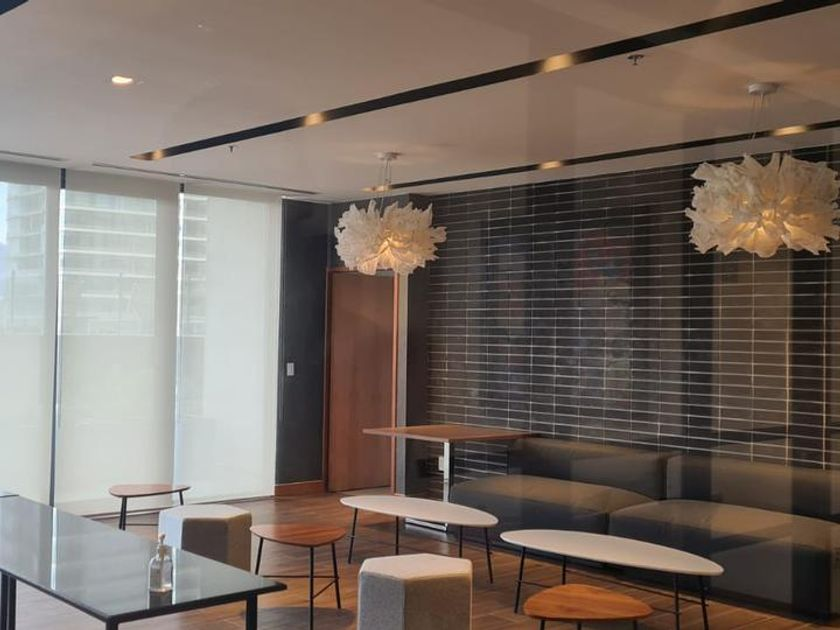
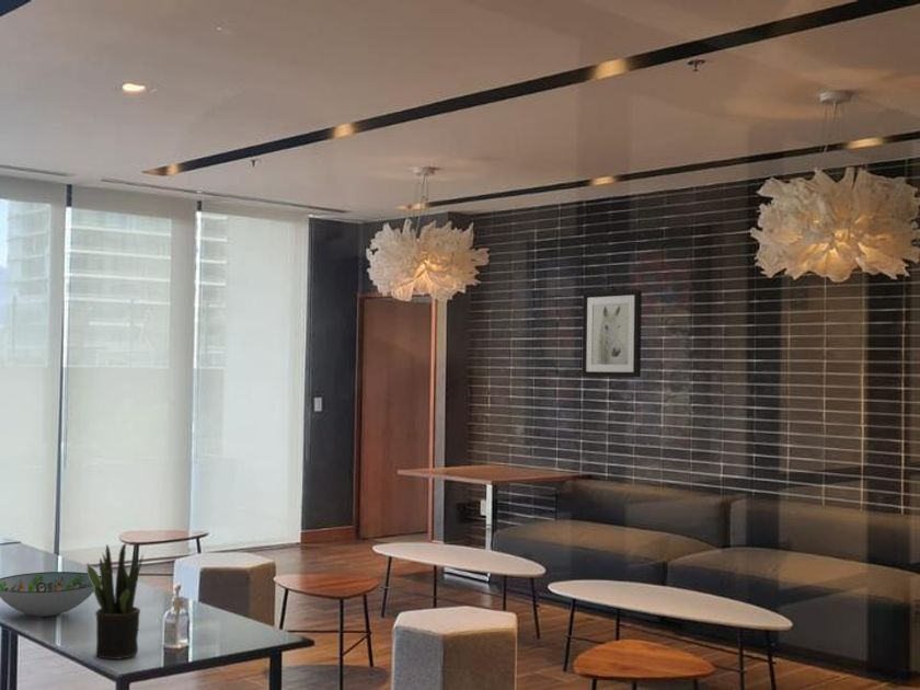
+ decorative bowl [0,571,101,618]
+ wall art [580,289,643,378]
+ potted plant [85,542,145,660]
